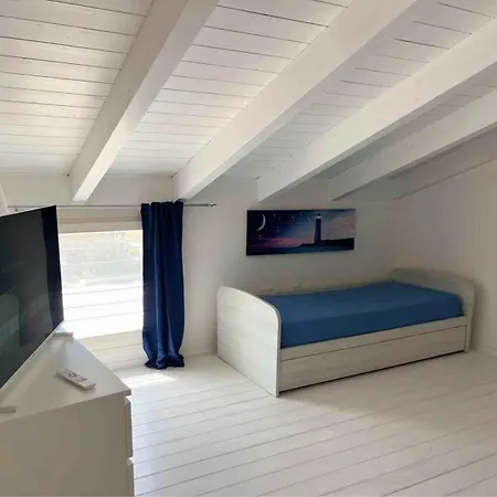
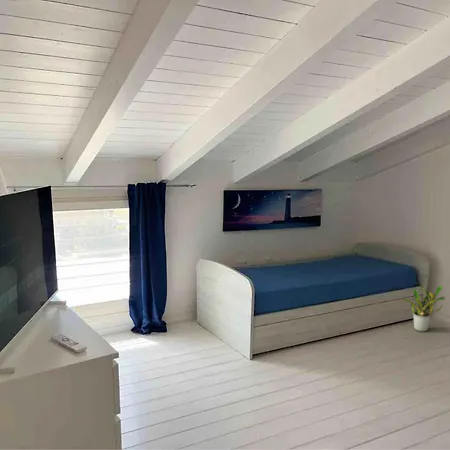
+ potted plant [399,285,446,333]
